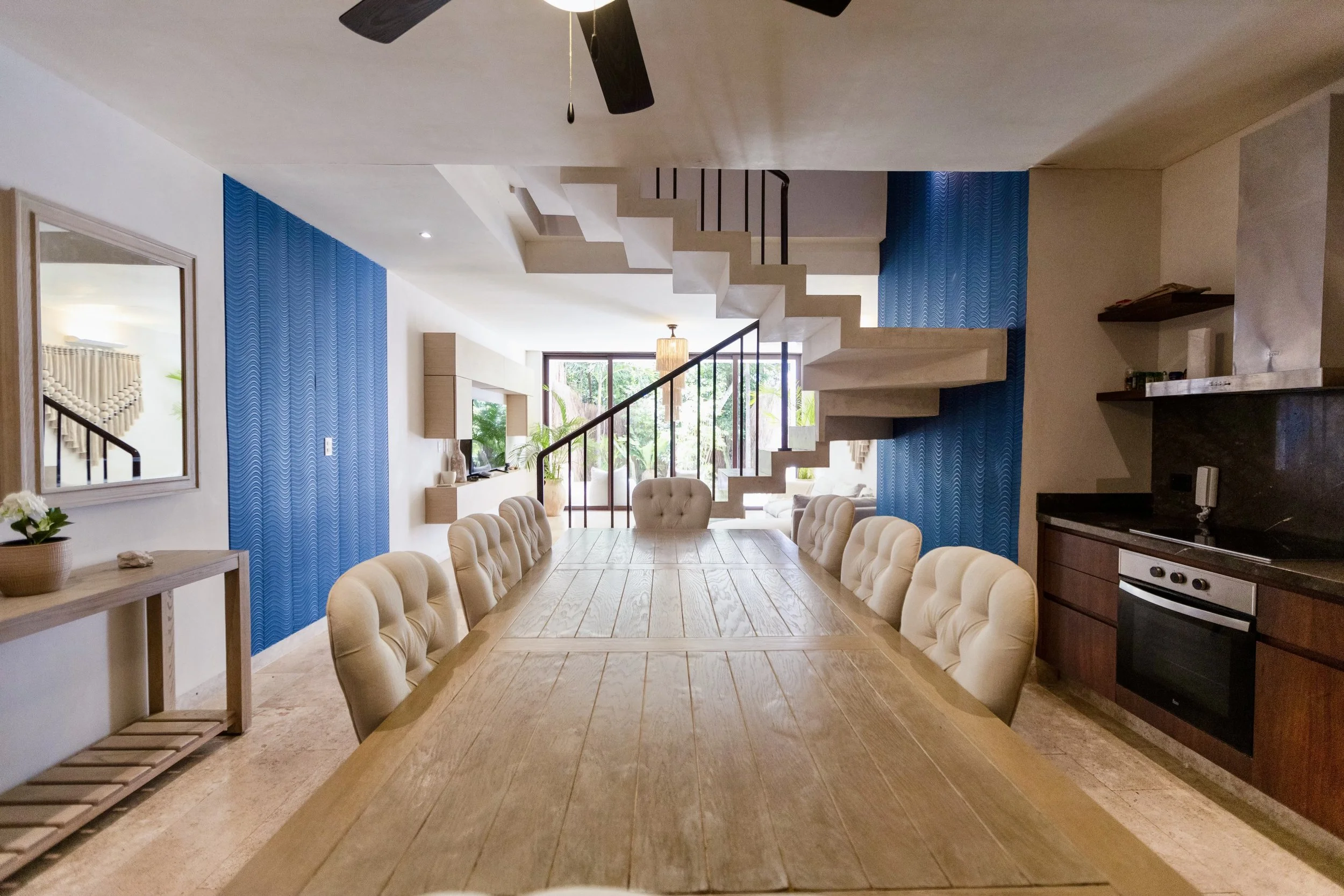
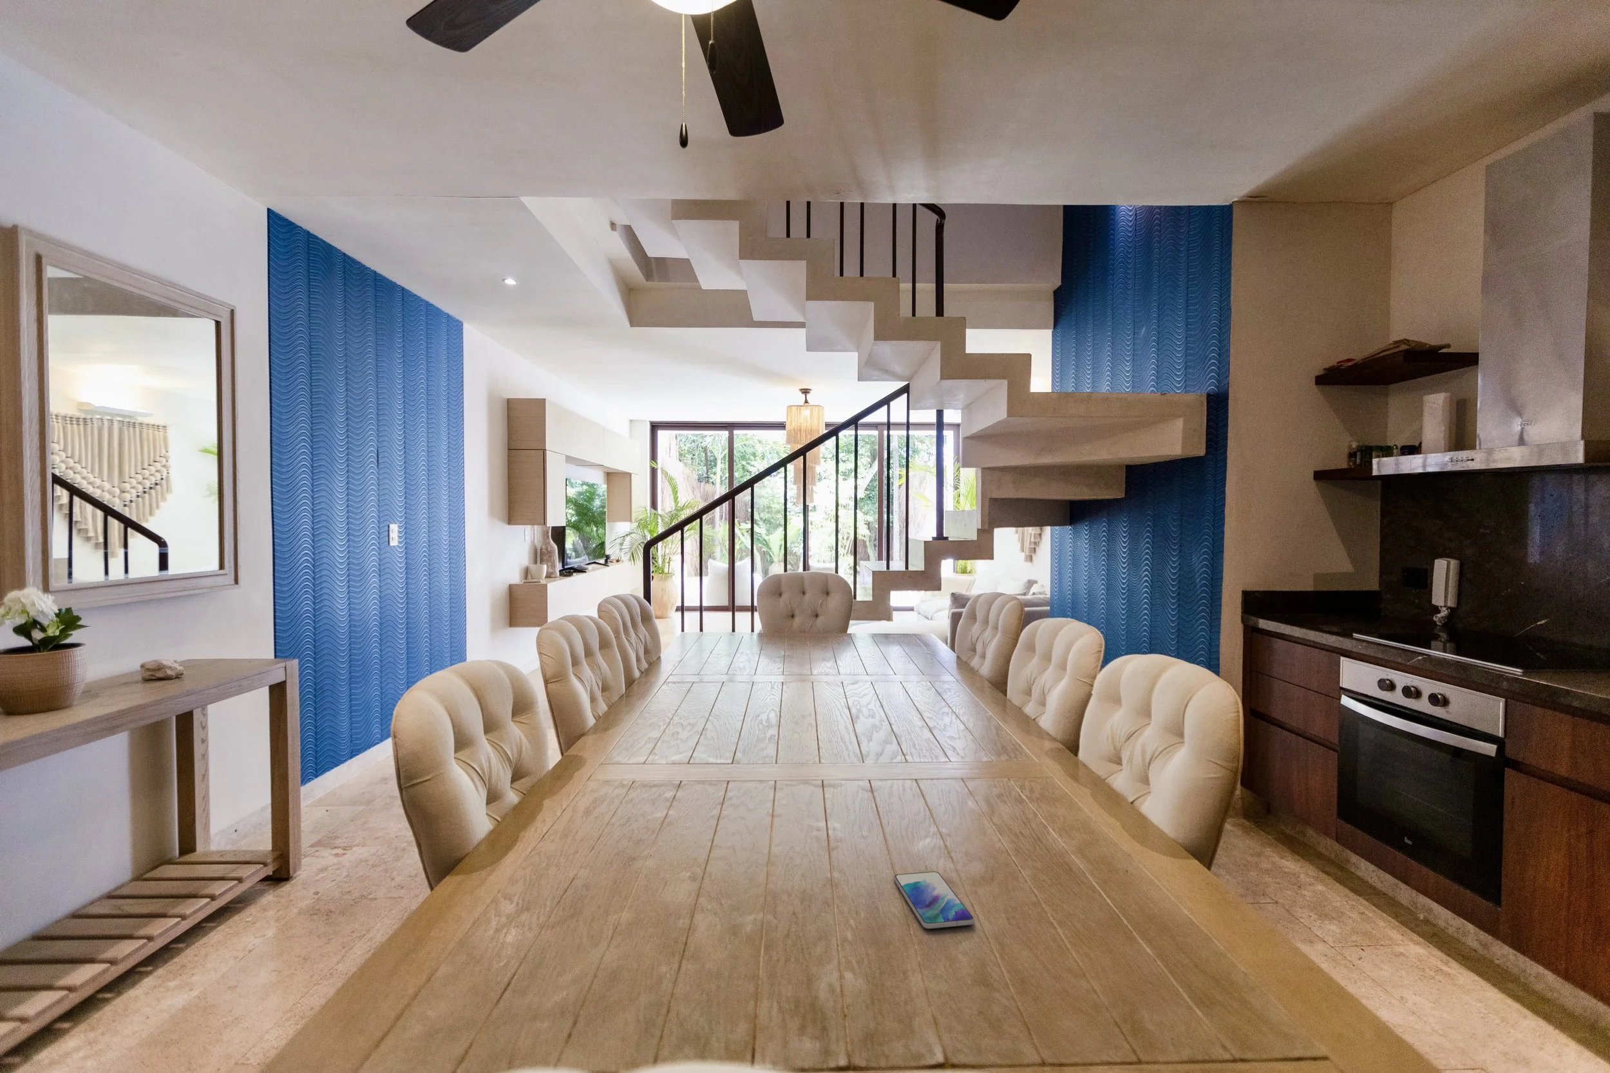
+ smartphone [894,871,975,930]
